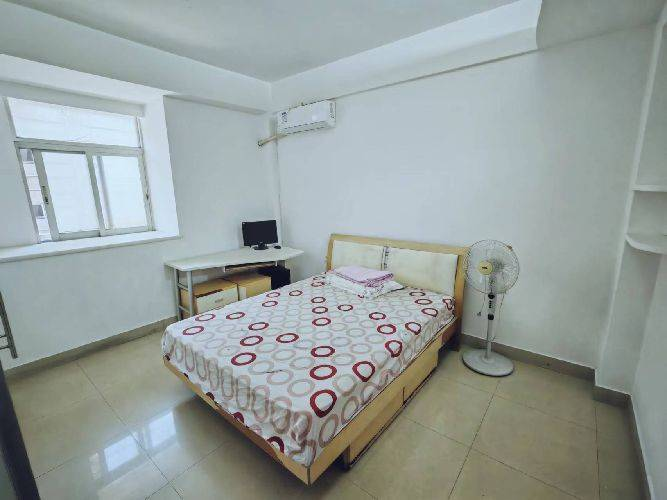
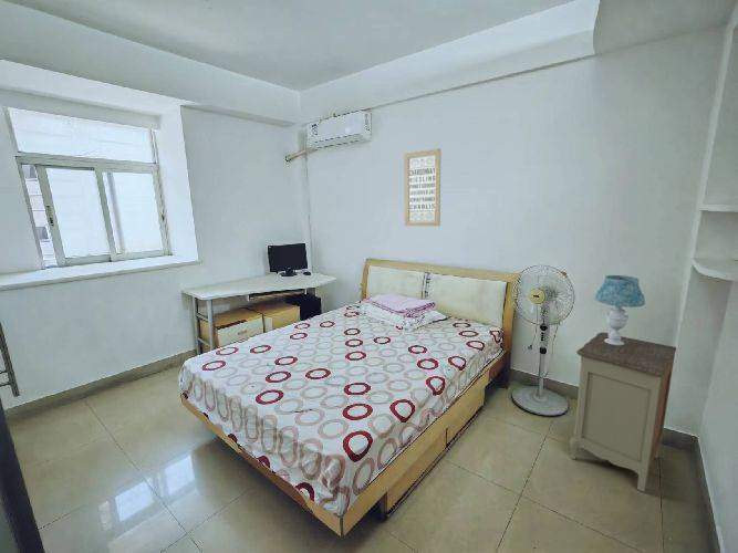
+ table lamp [594,274,646,346]
+ nightstand [565,332,677,493]
+ wall art [403,147,441,227]
